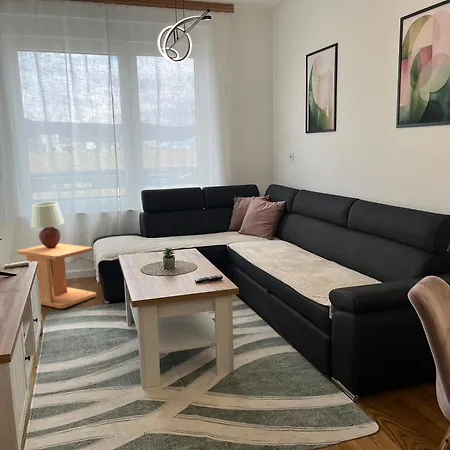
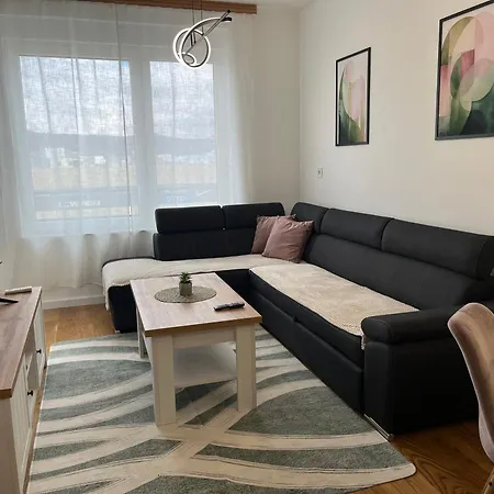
- side table [16,242,97,310]
- table lamp [30,201,65,248]
